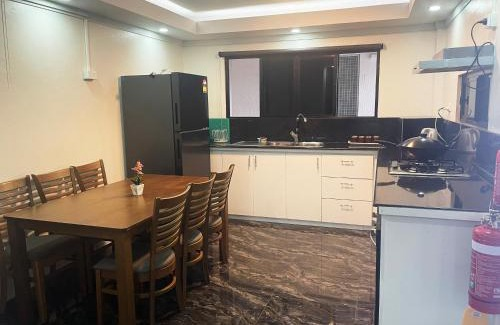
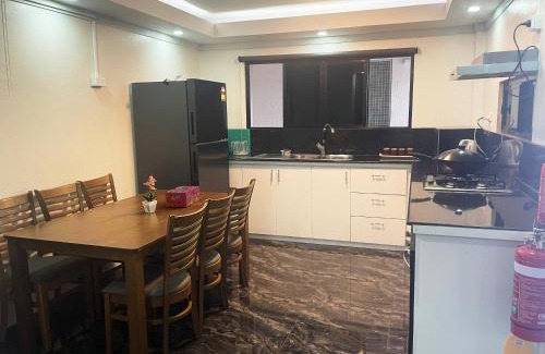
+ tissue box [165,185,201,208]
